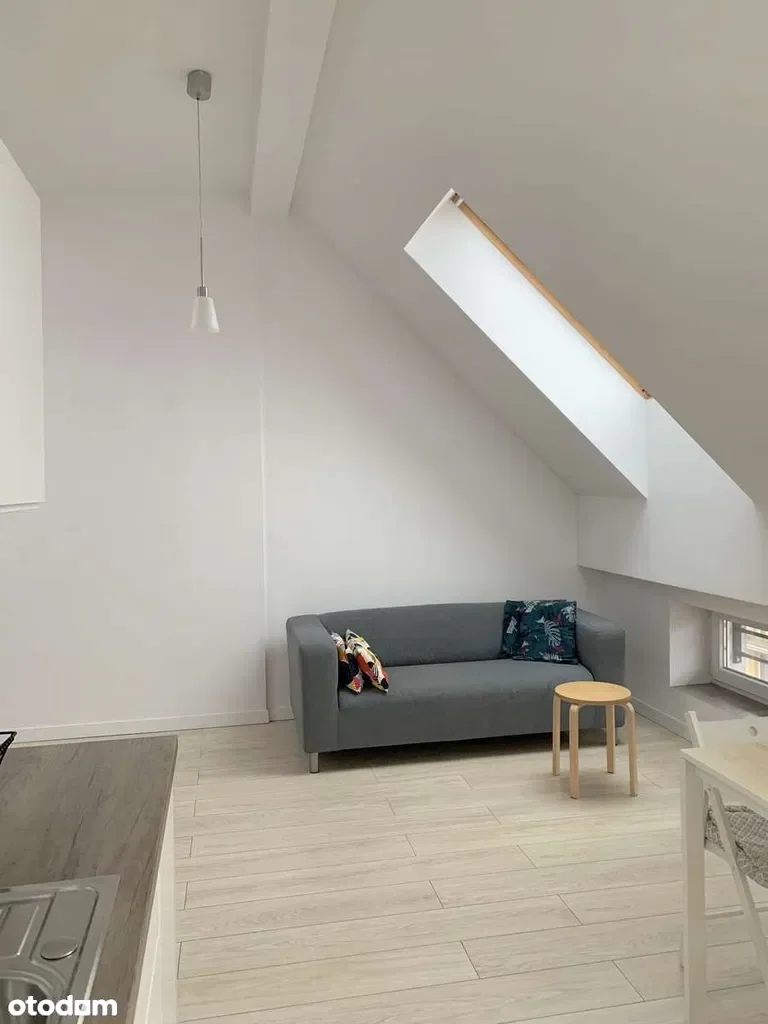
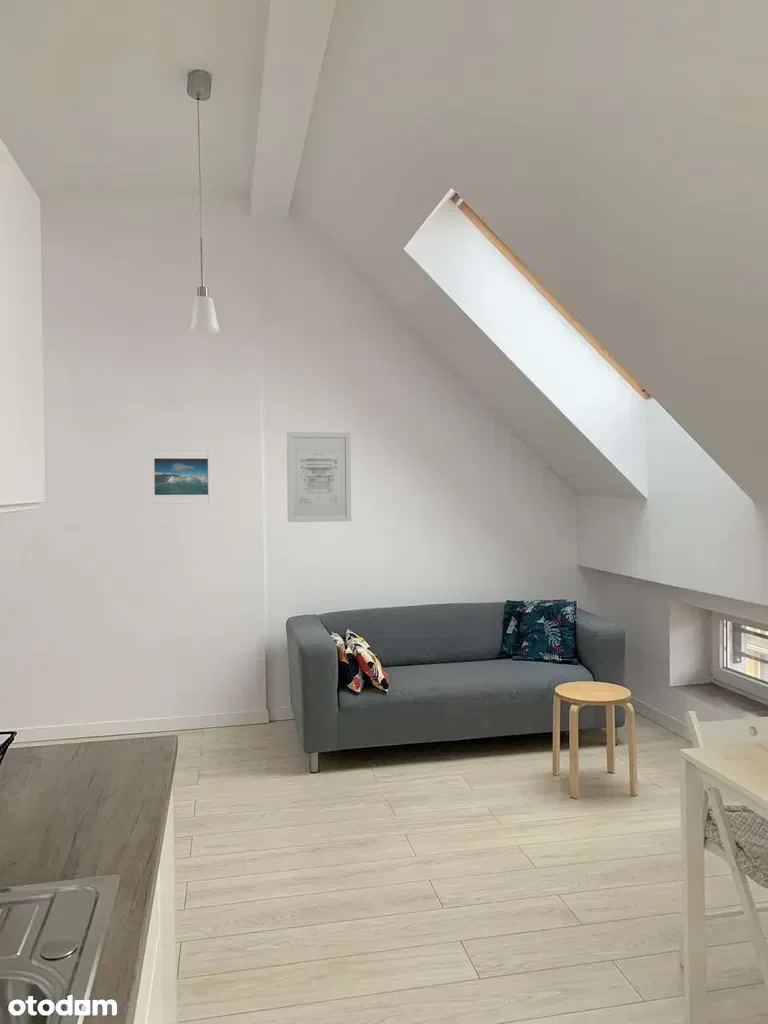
+ wall art [286,431,352,523]
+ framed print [153,449,210,505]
